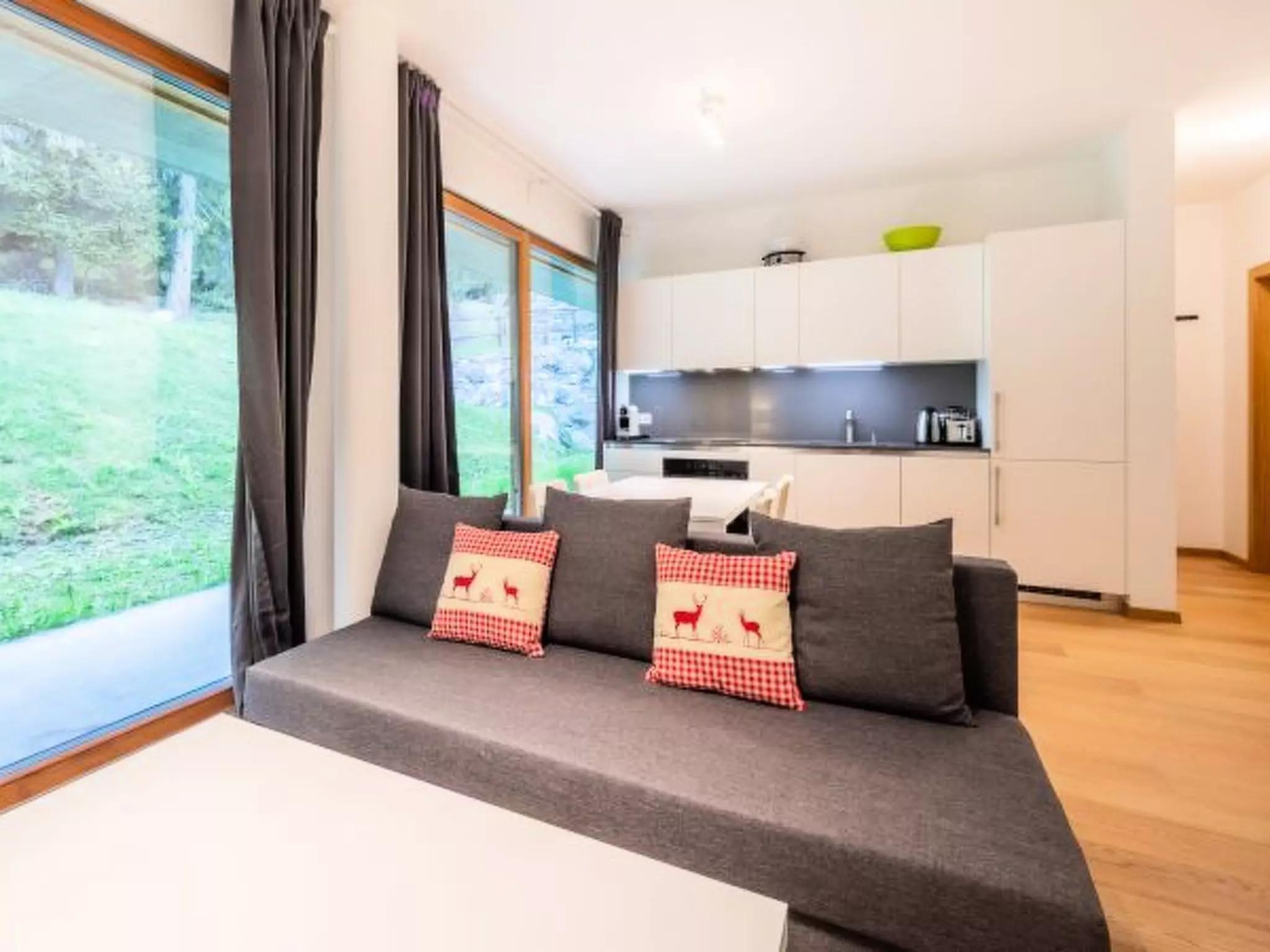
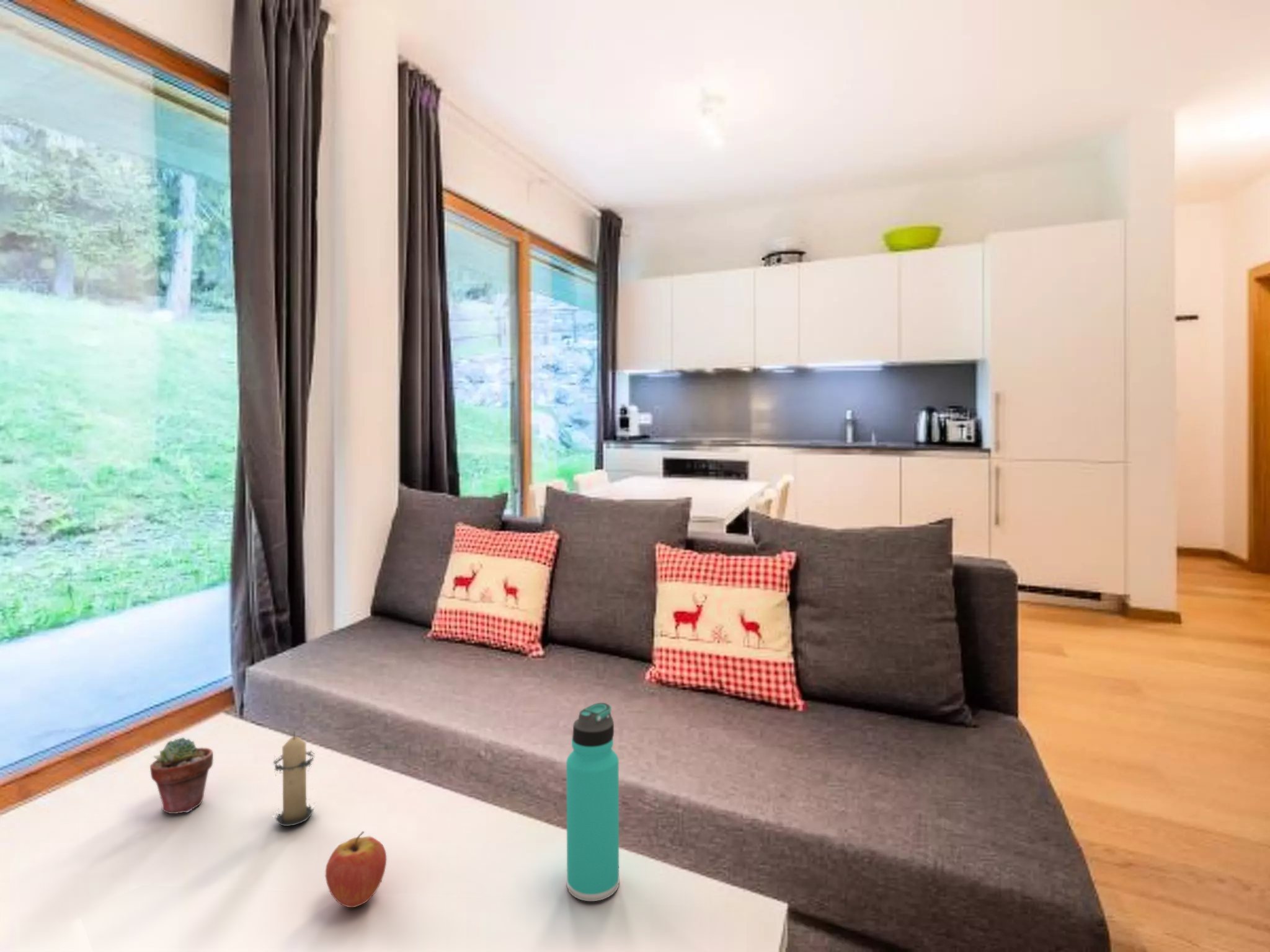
+ thermos bottle [566,702,619,902]
+ fruit [325,831,387,908]
+ candle [272,731,317,827]
+ potted succulent [149,737,214,814]
